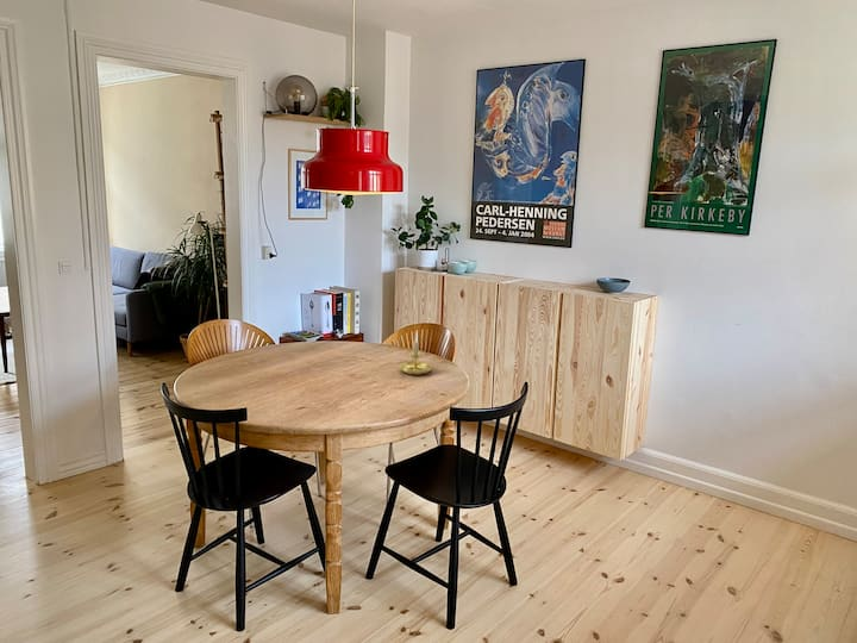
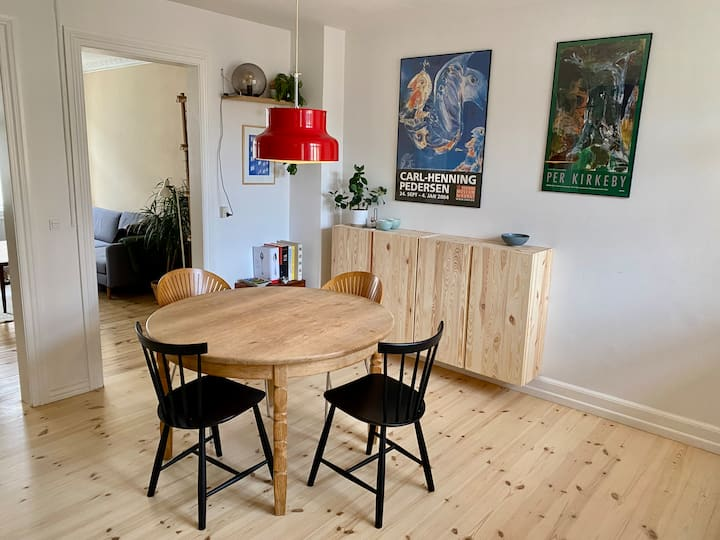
- candle holder [398,331,433,376]
